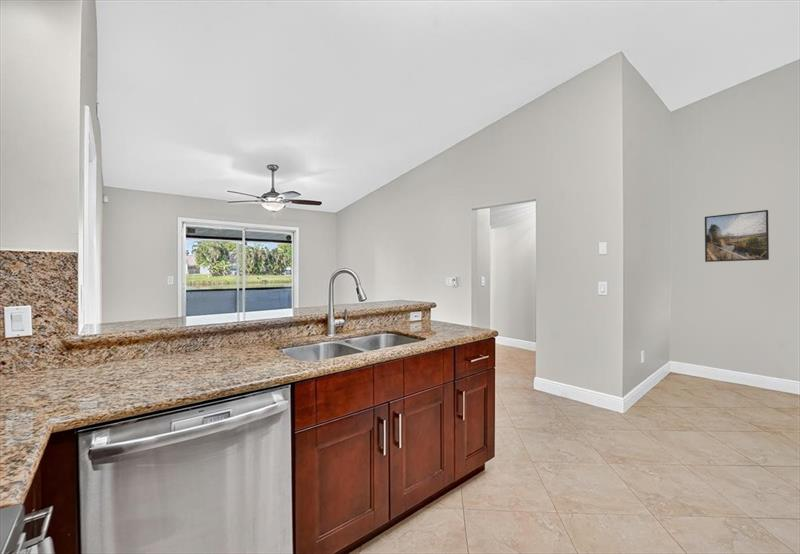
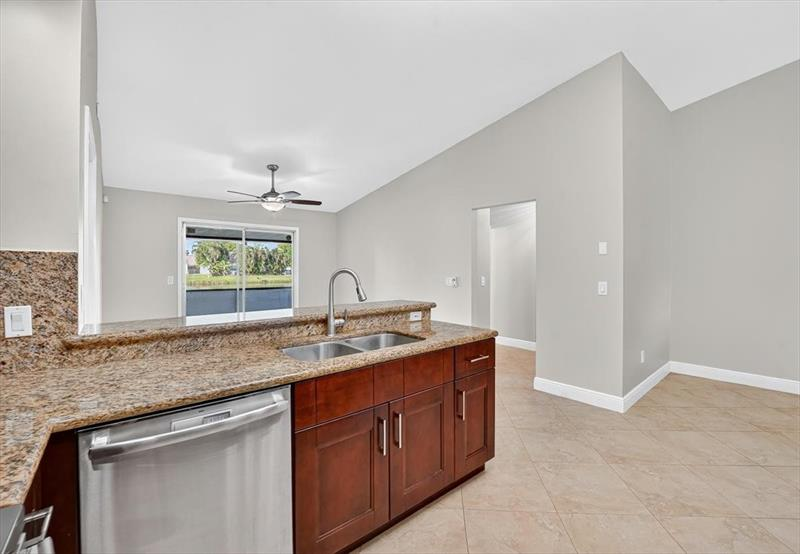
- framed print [704,209,770,263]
